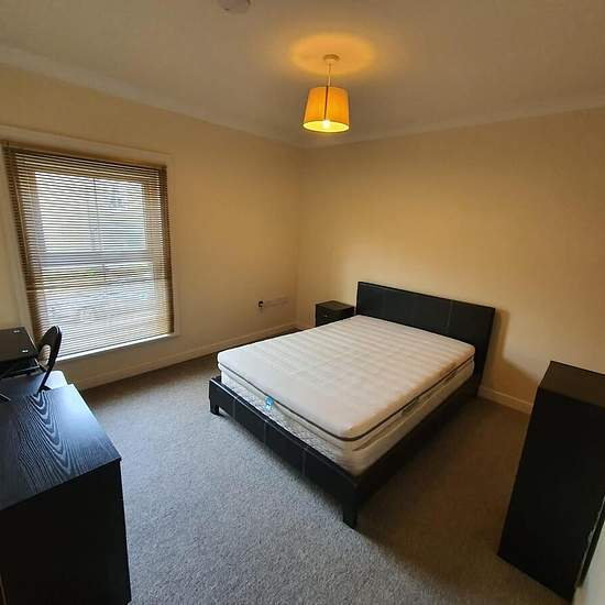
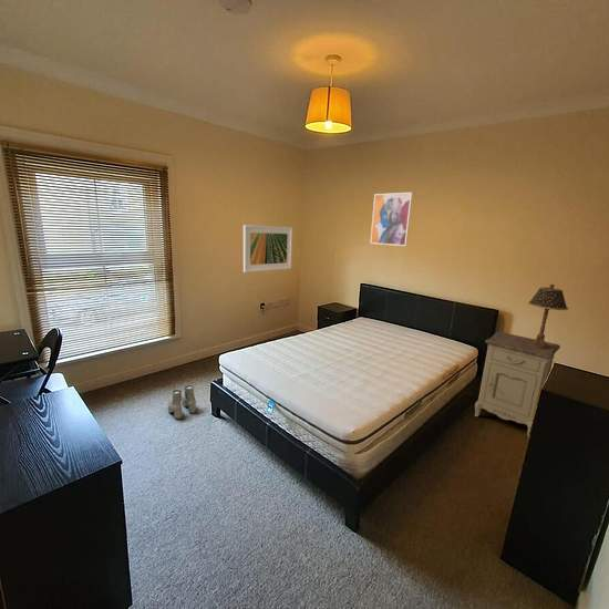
+ nightstand [474,331,561,438]
+ wall art [369,192,414,247]
+ boots [167,384,197,420]
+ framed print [242,224,293,273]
+ table lamp [527,283,569,350]
